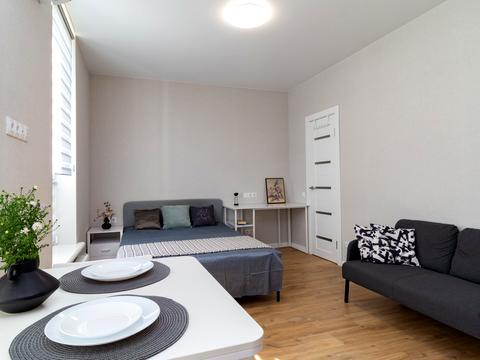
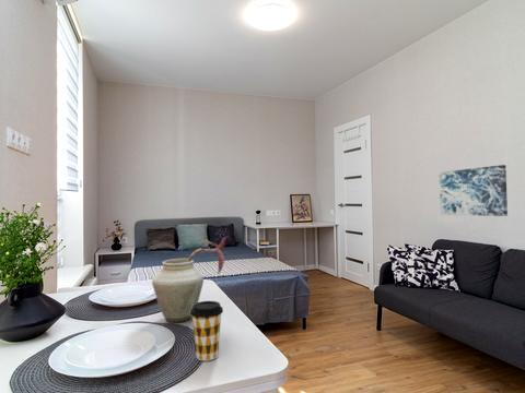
+ wall art [439,164,509,217]
+ vase [151,235,229,323]
+ coffee cup [190,300,224,361]
